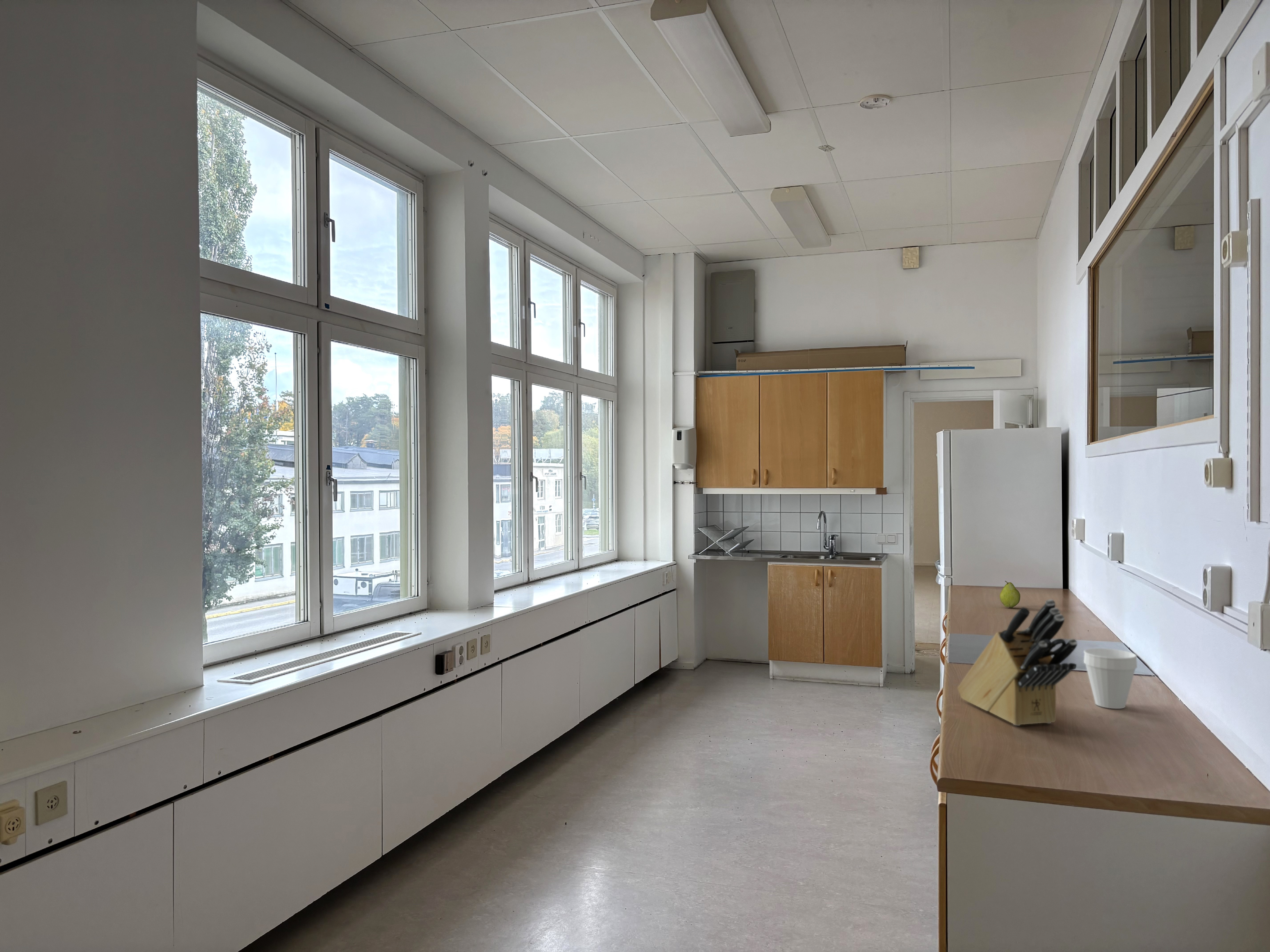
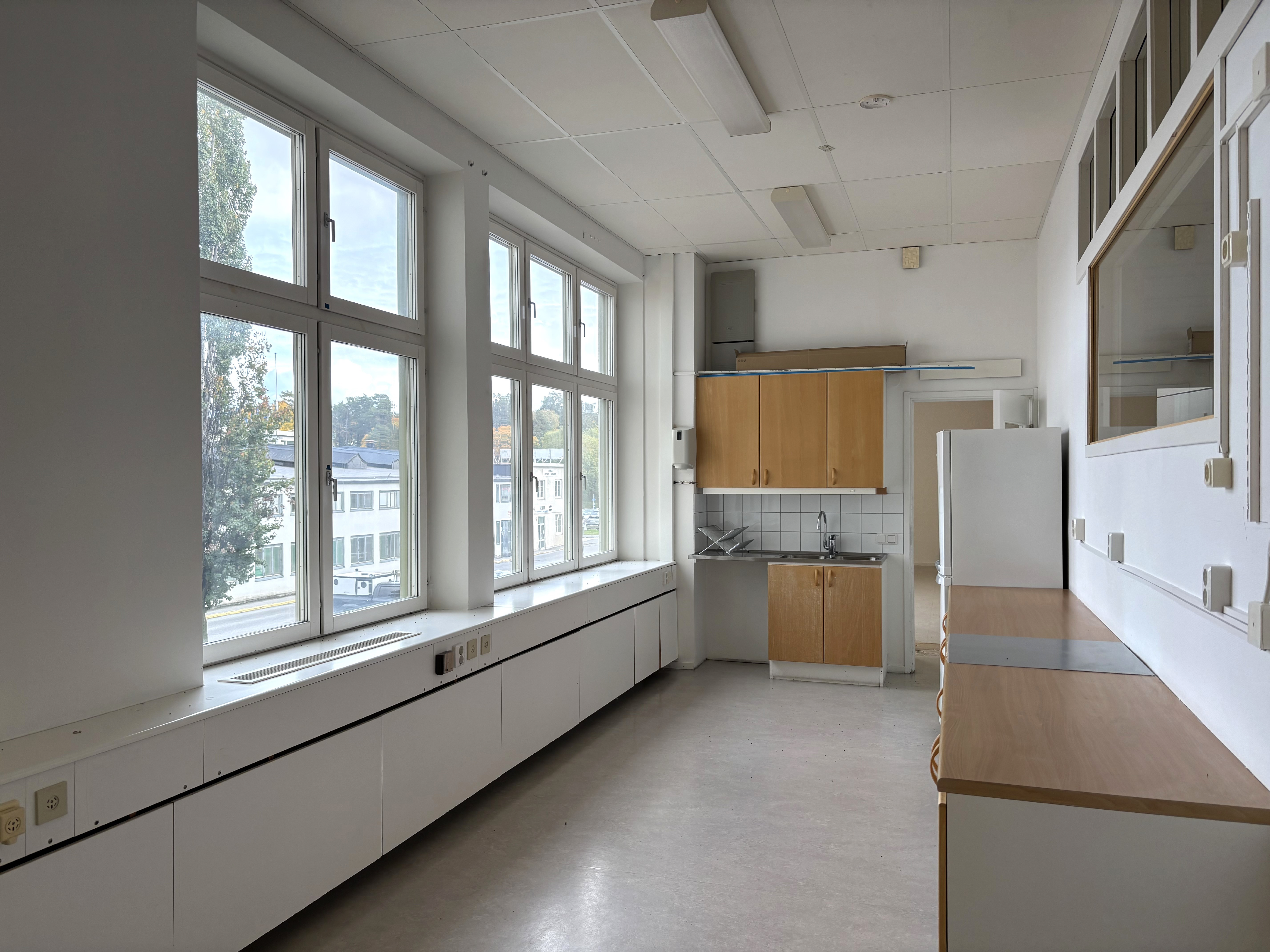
- fruit [999,580,1021,608]
- cup [1083,648,1138,709]
- knife block [957,599,1078,726]
